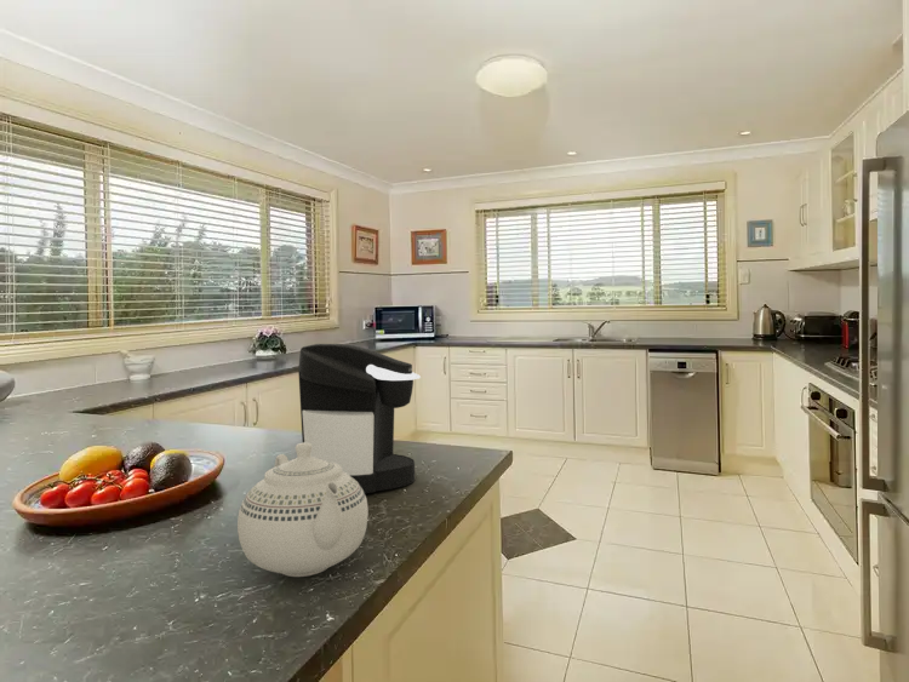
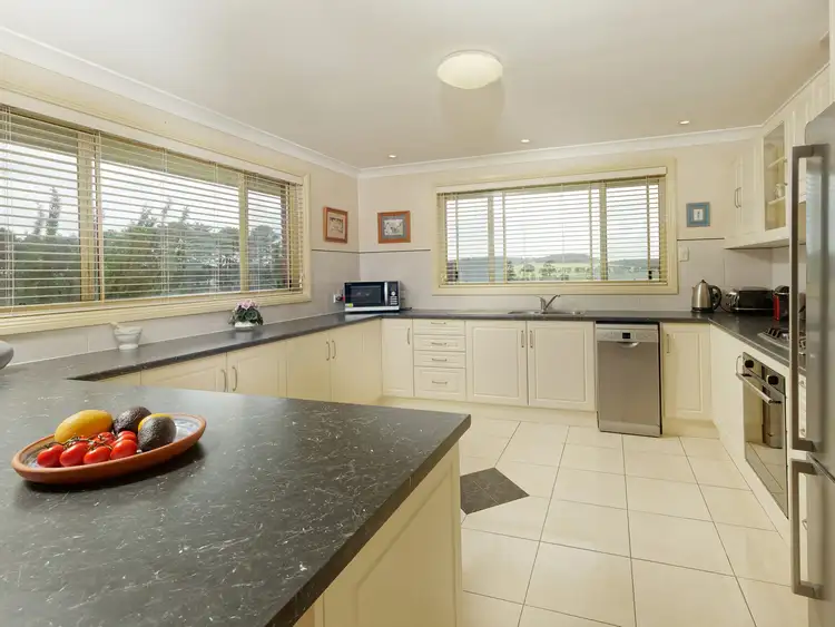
- coffee maker [297,343,422,494]
- teapot [236,442,370,578]
